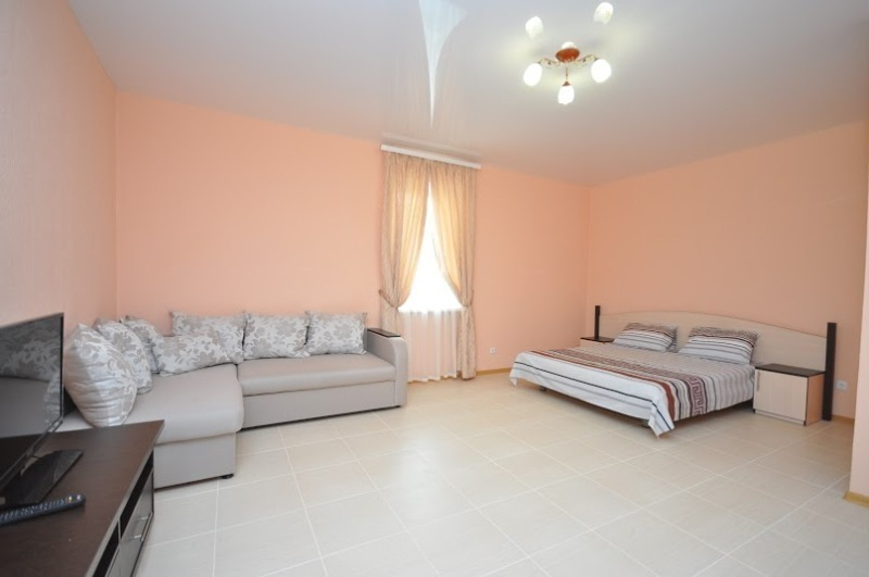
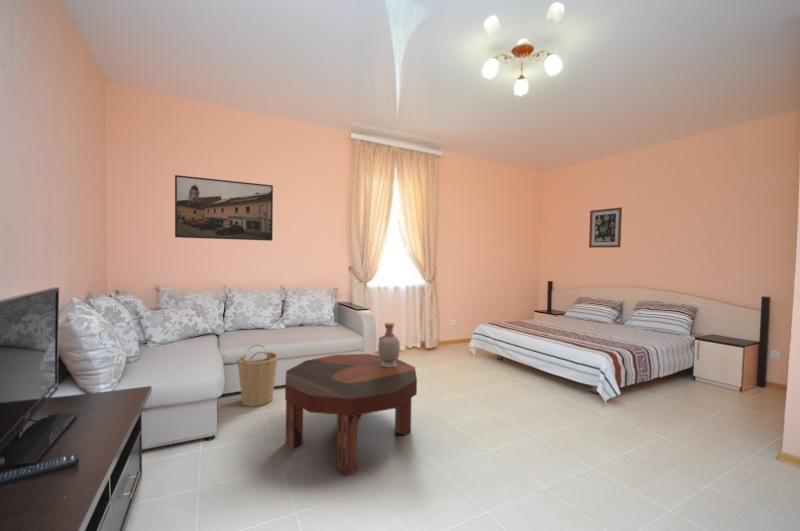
+ coffee table [284,353,418,478]
+ wall art [588,207,623,249]
+ basket [236,344,279,408]
+ bottle [377,322,401,367]
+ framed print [174,174,274,242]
